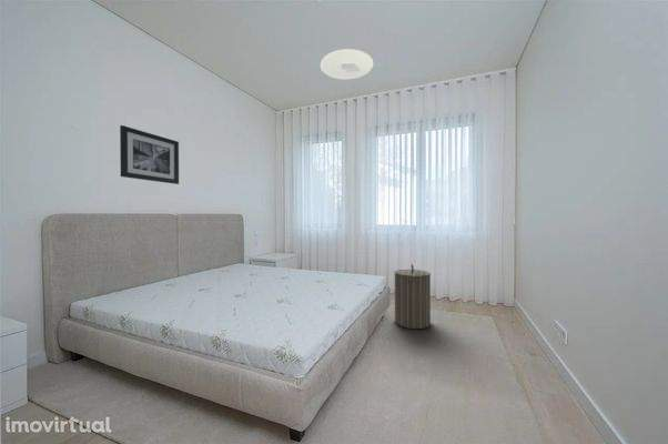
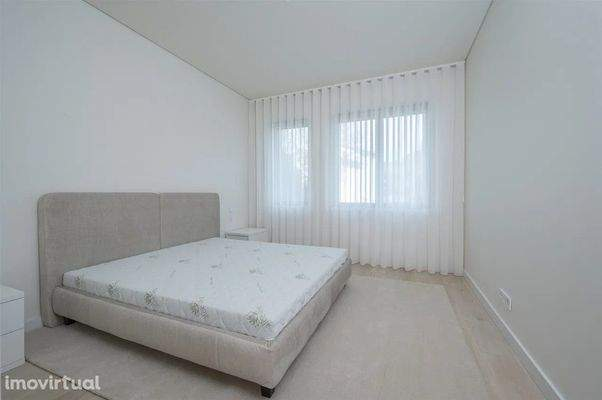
- laundry hamper [393,263,432,330]
- ceiling light [320,48,374,81]
- wall art [119,124,180,185]
